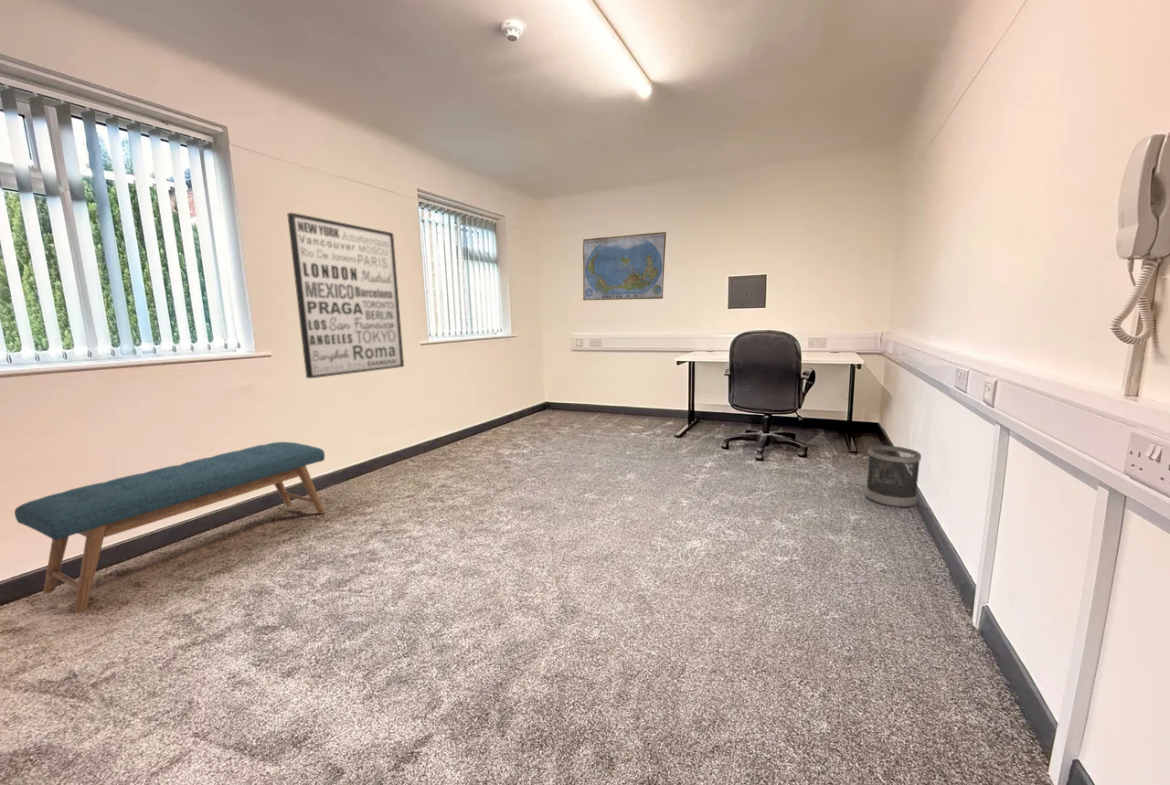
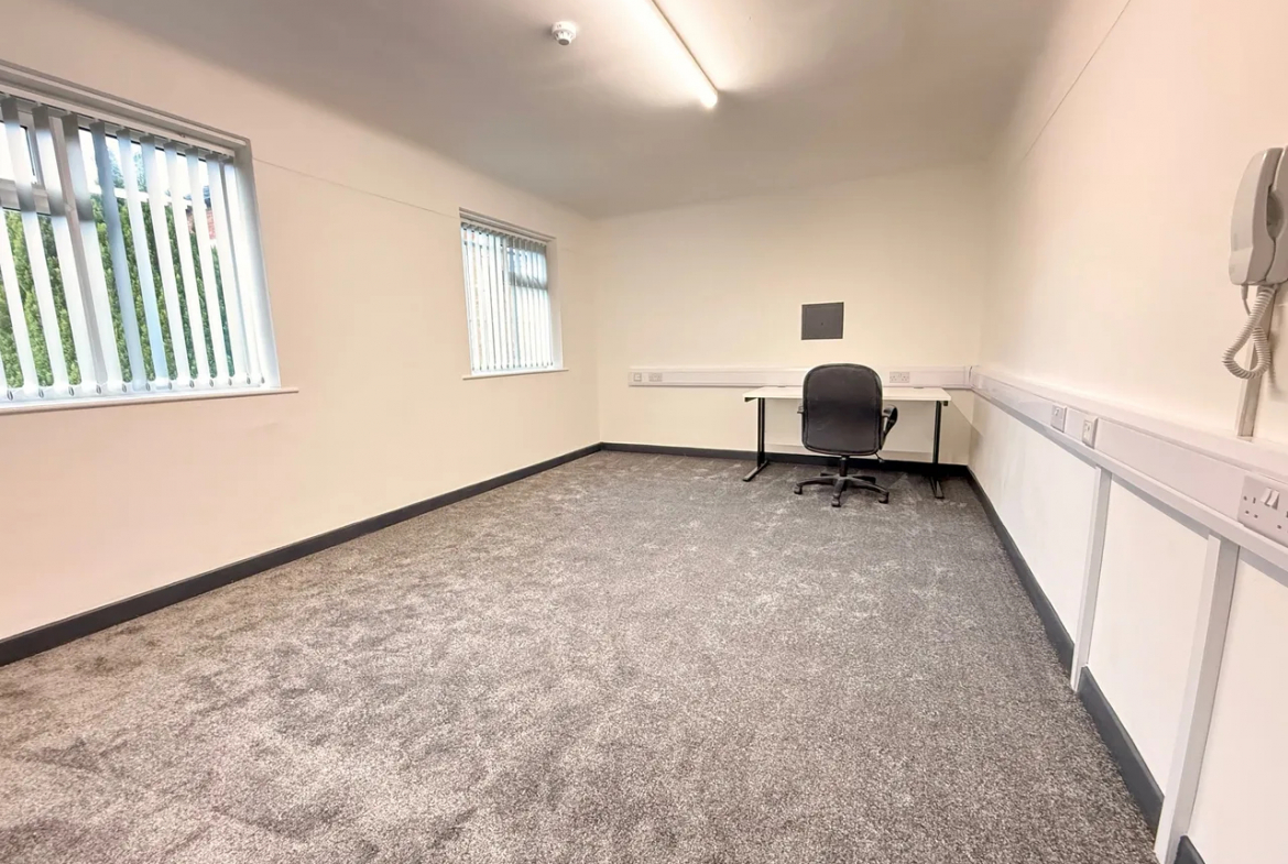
- wall art [286,212,405,379]
- wastebasket [864,444,922,509]
- bench [14,441,326,614]
- world map [582,231,667,301]
